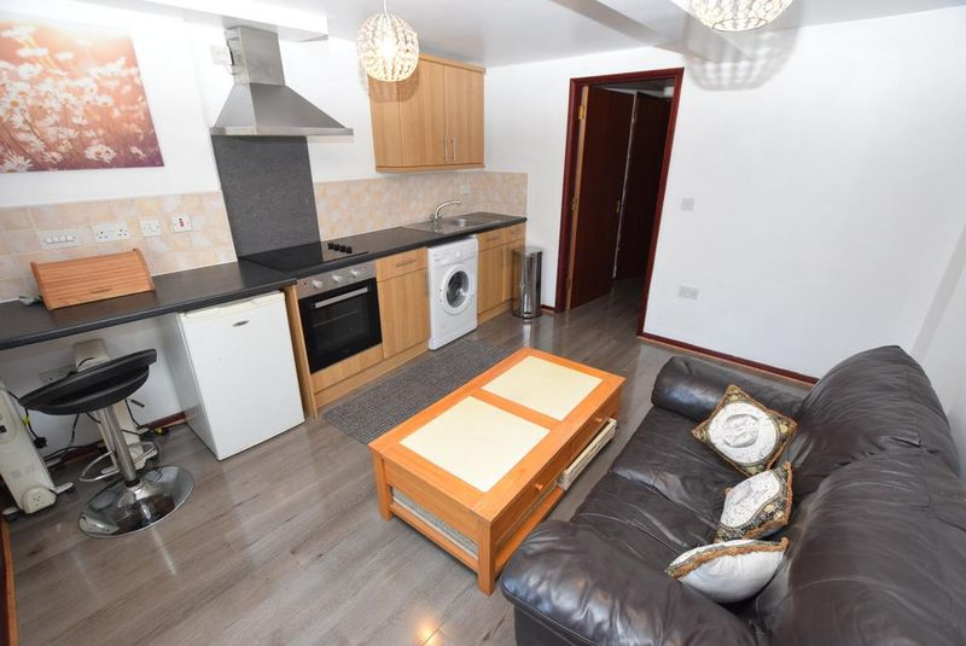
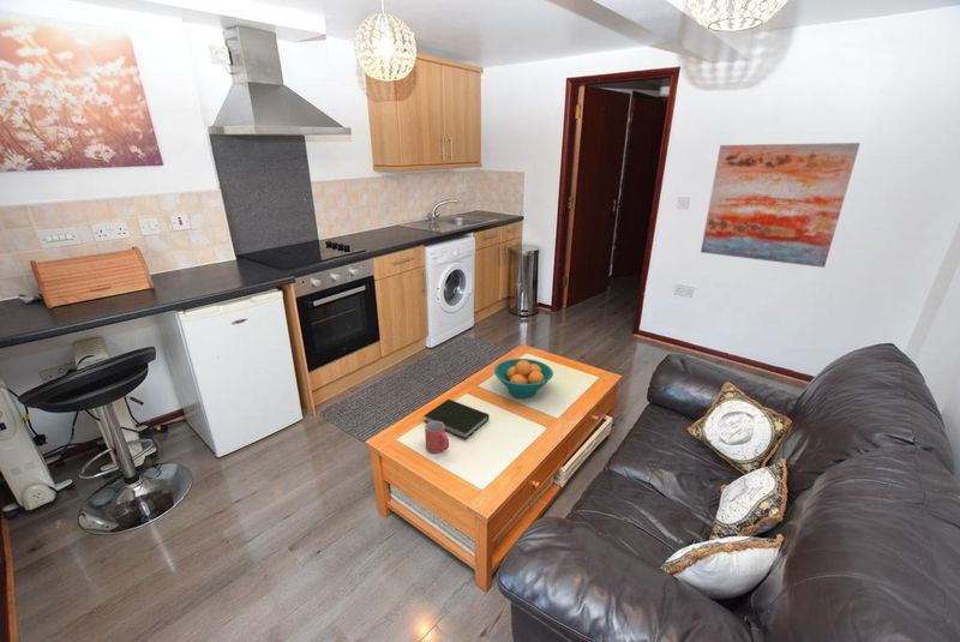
+ fruit bowl [493,358,554,400]
+ wall art [700,142,862,269]
+ book [422,398,490,440]
+ mug [424,421,450,455]
